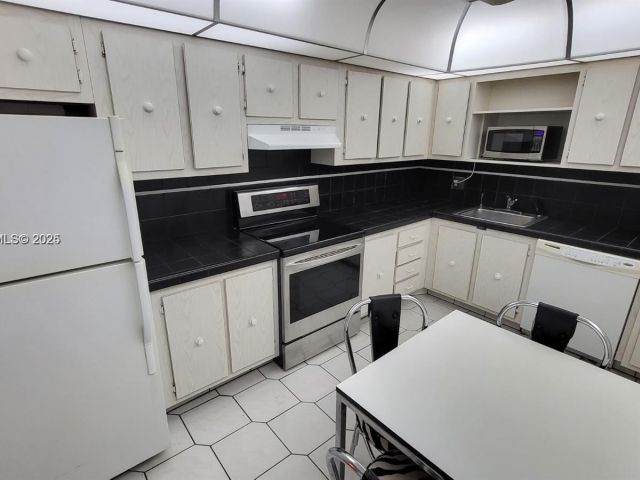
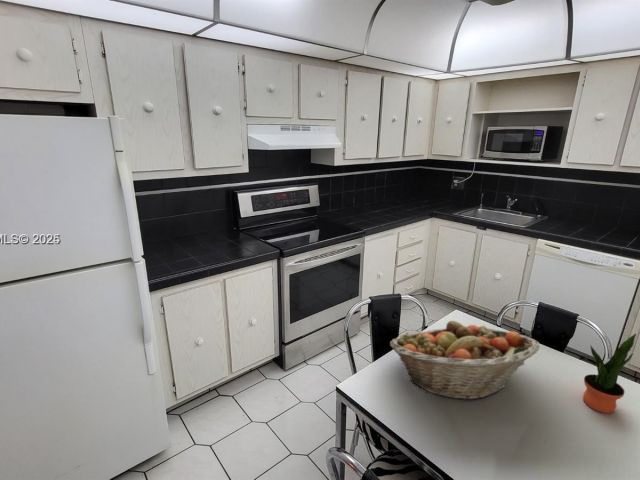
+ potted plant [582,333,637,414]
+ fruit basket [389,320,541,401]
